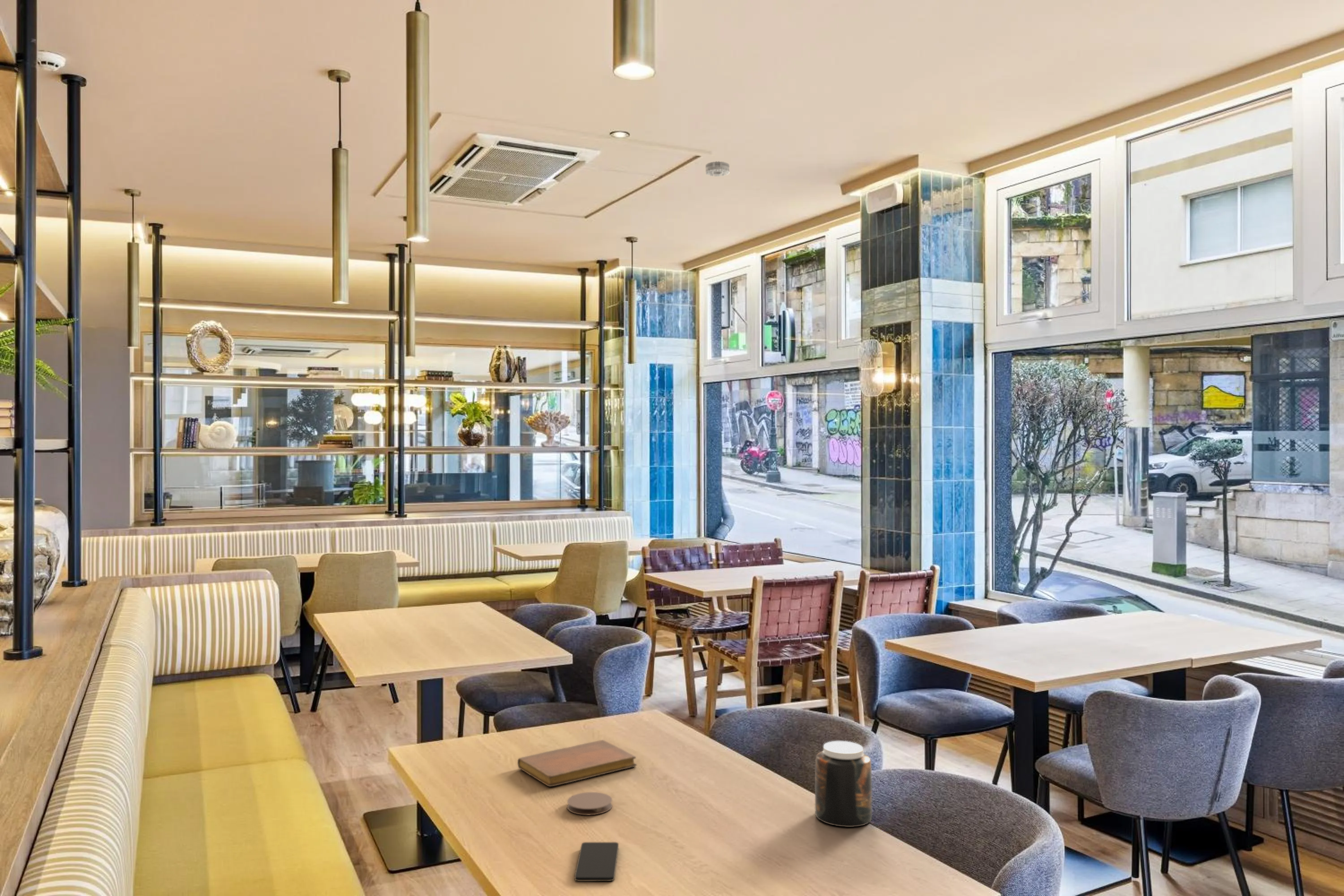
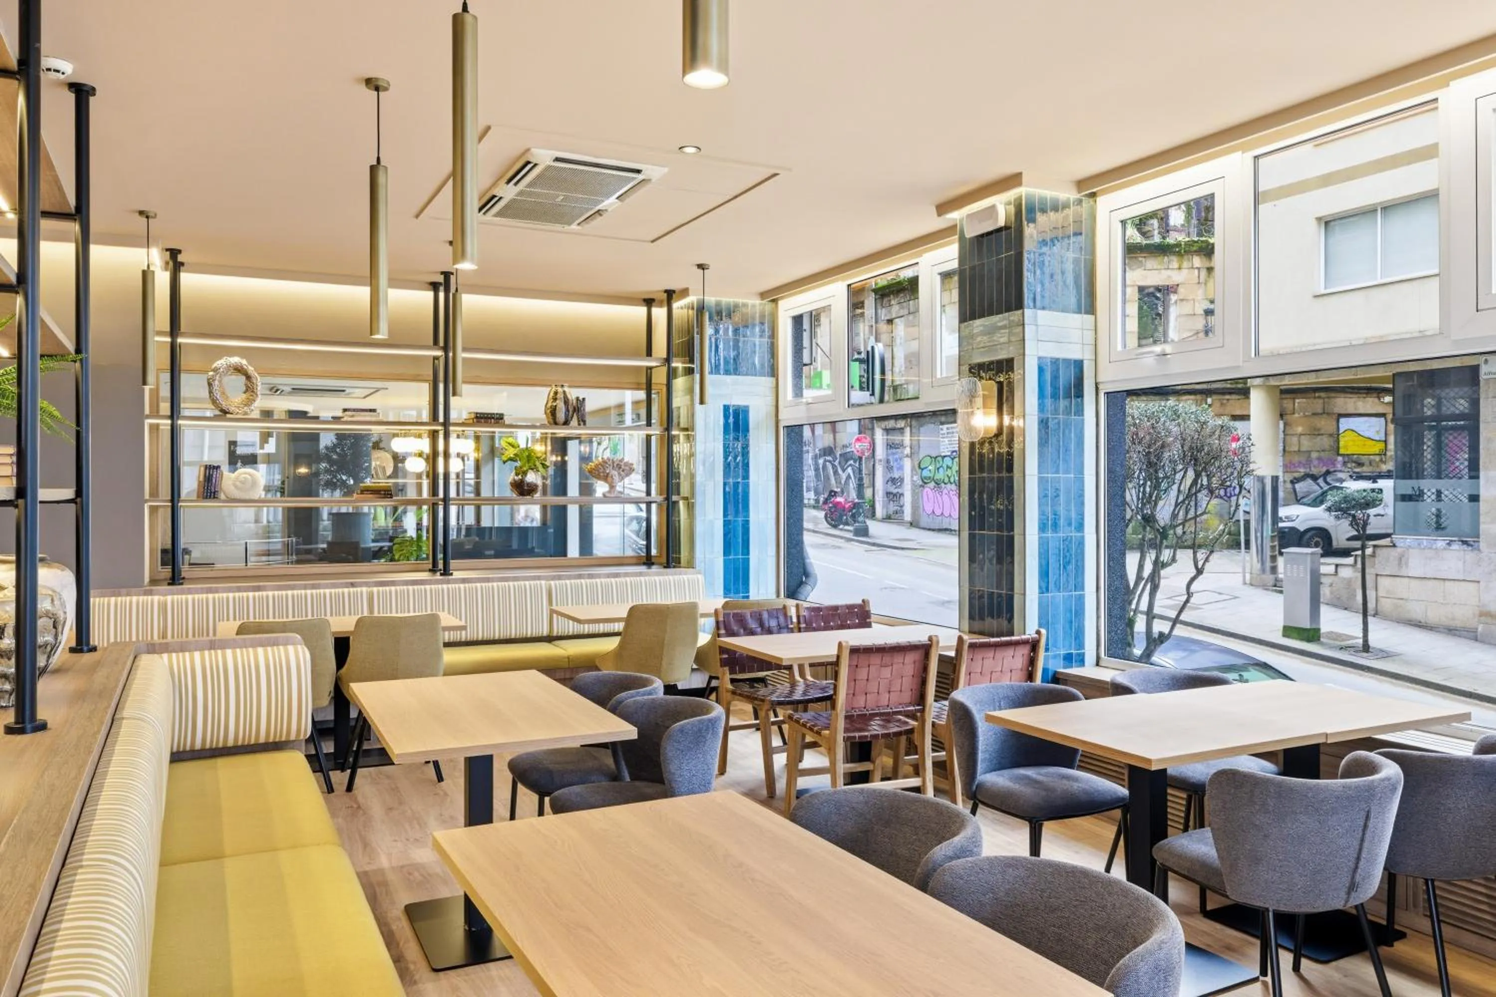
- smartphone [574,842,619,882]
- coaster [567,792,613,816]
- jar [814,741,872,827]
- notebook [517,739,637,787]
- smoke detector [705,161,730,177]
